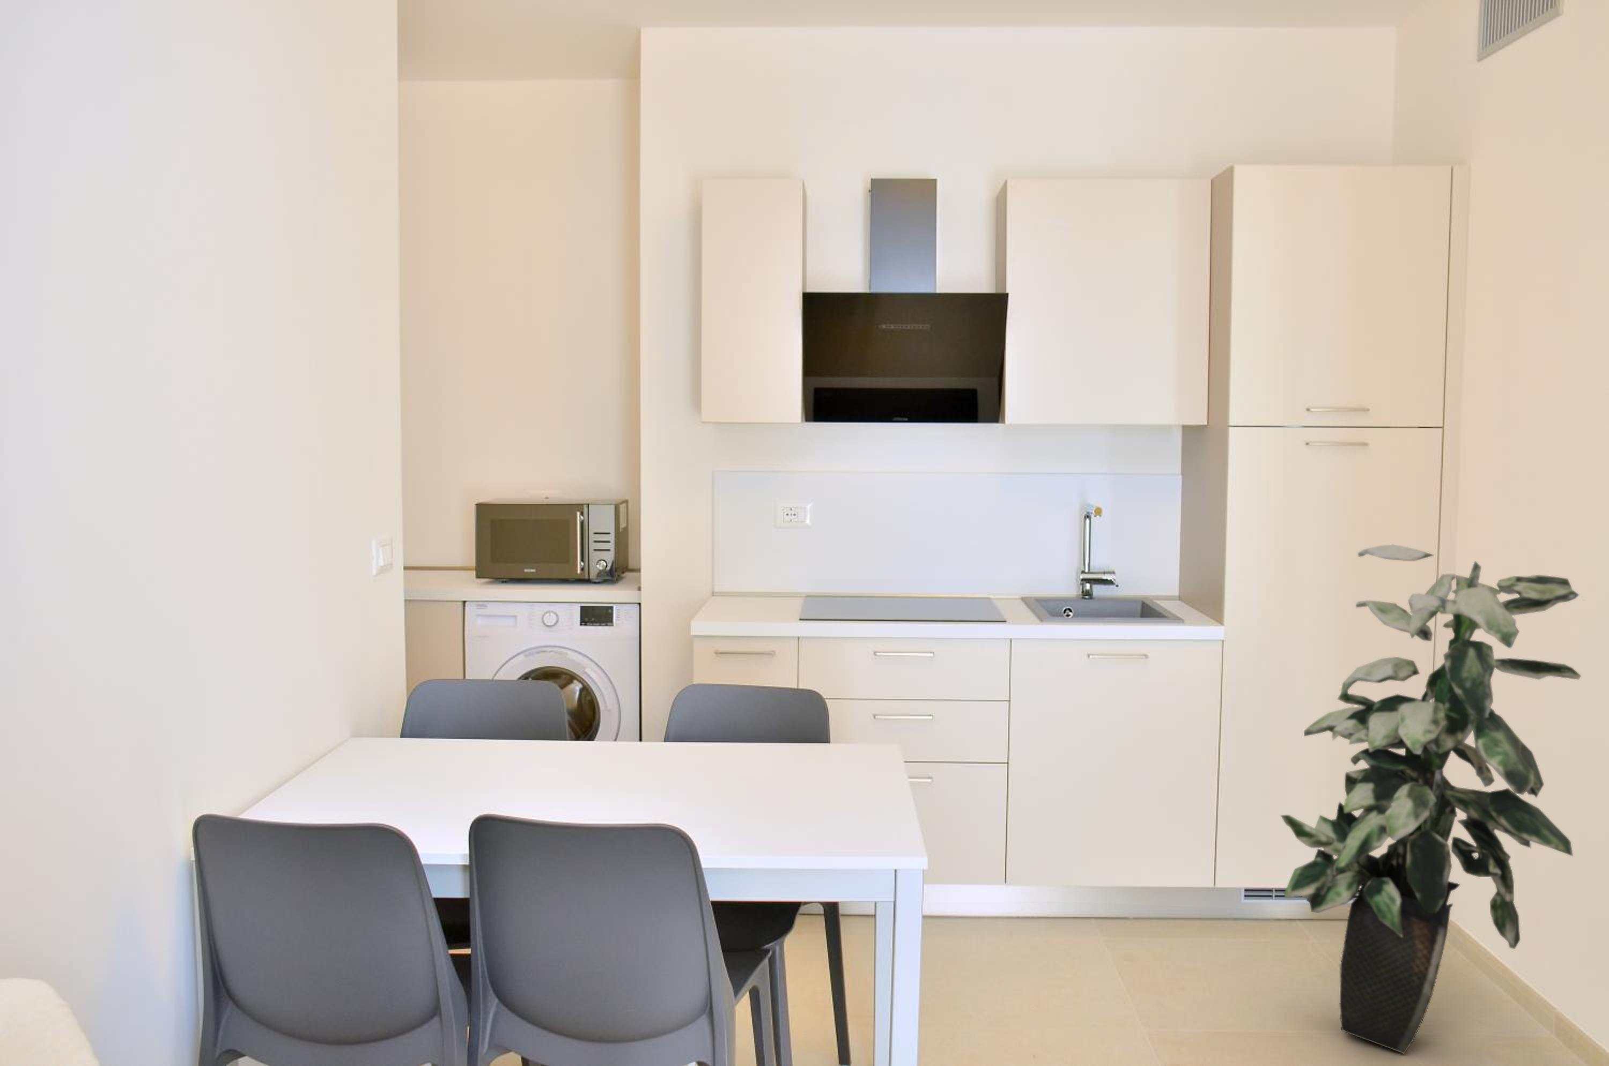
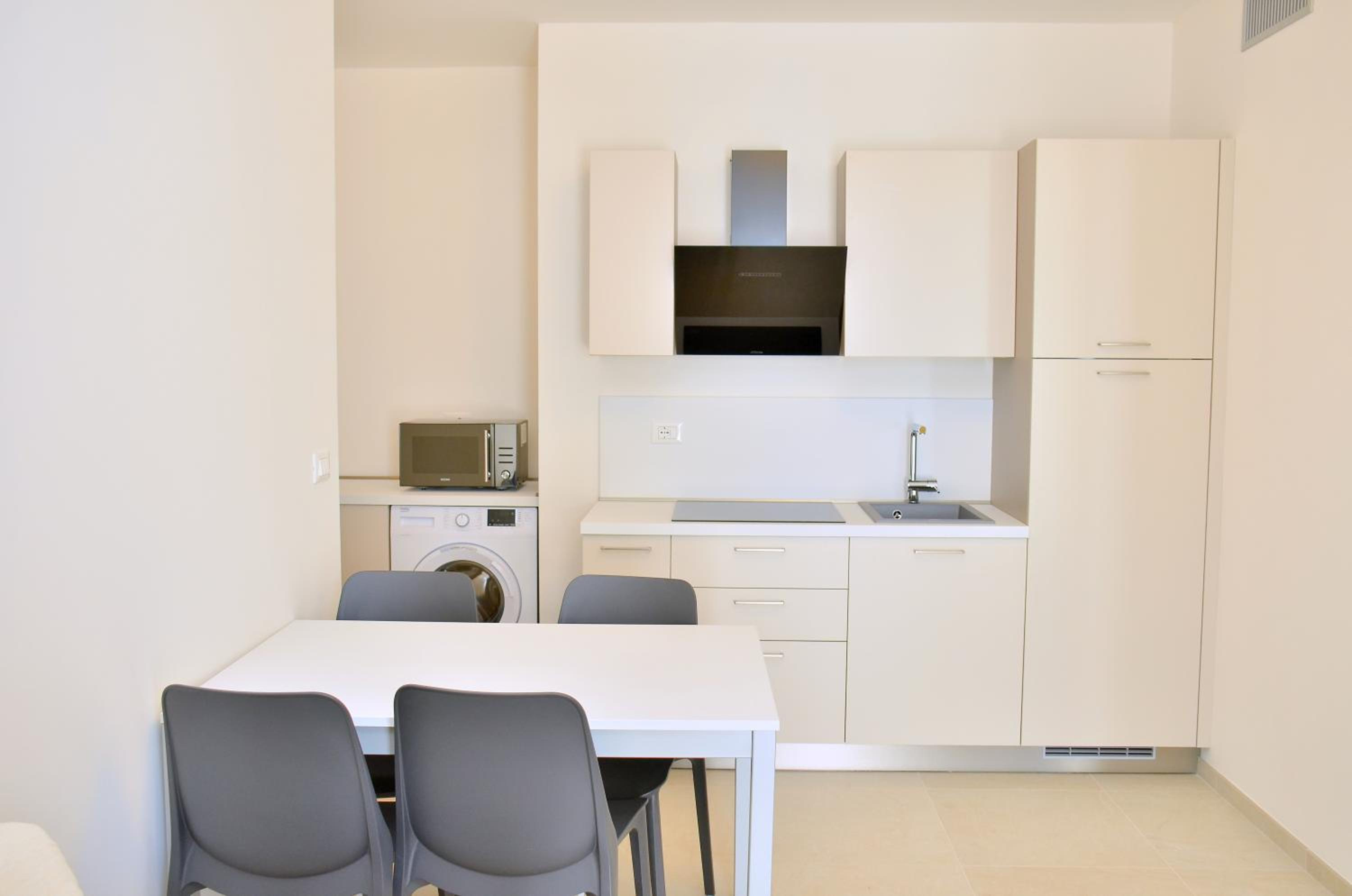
- indoor plant [1279,544,1585,1055]
